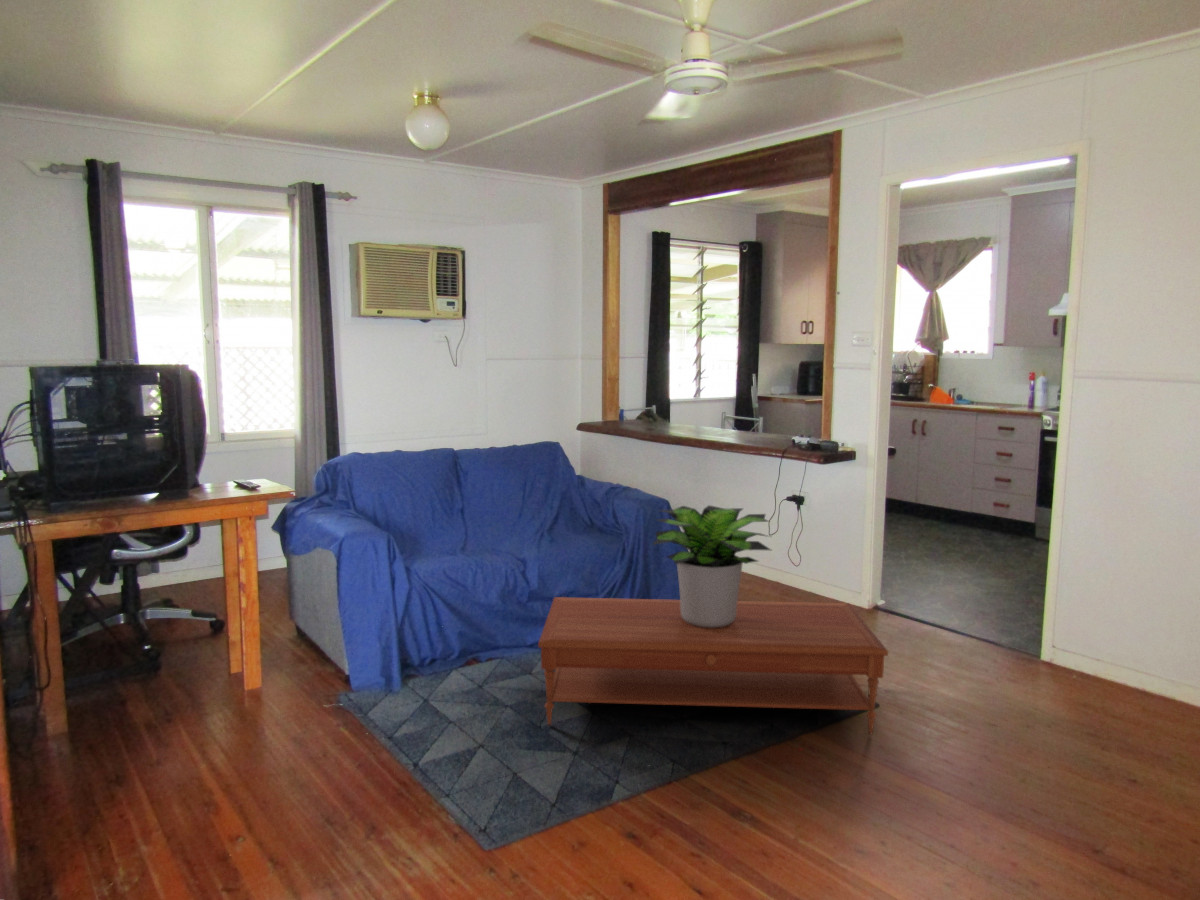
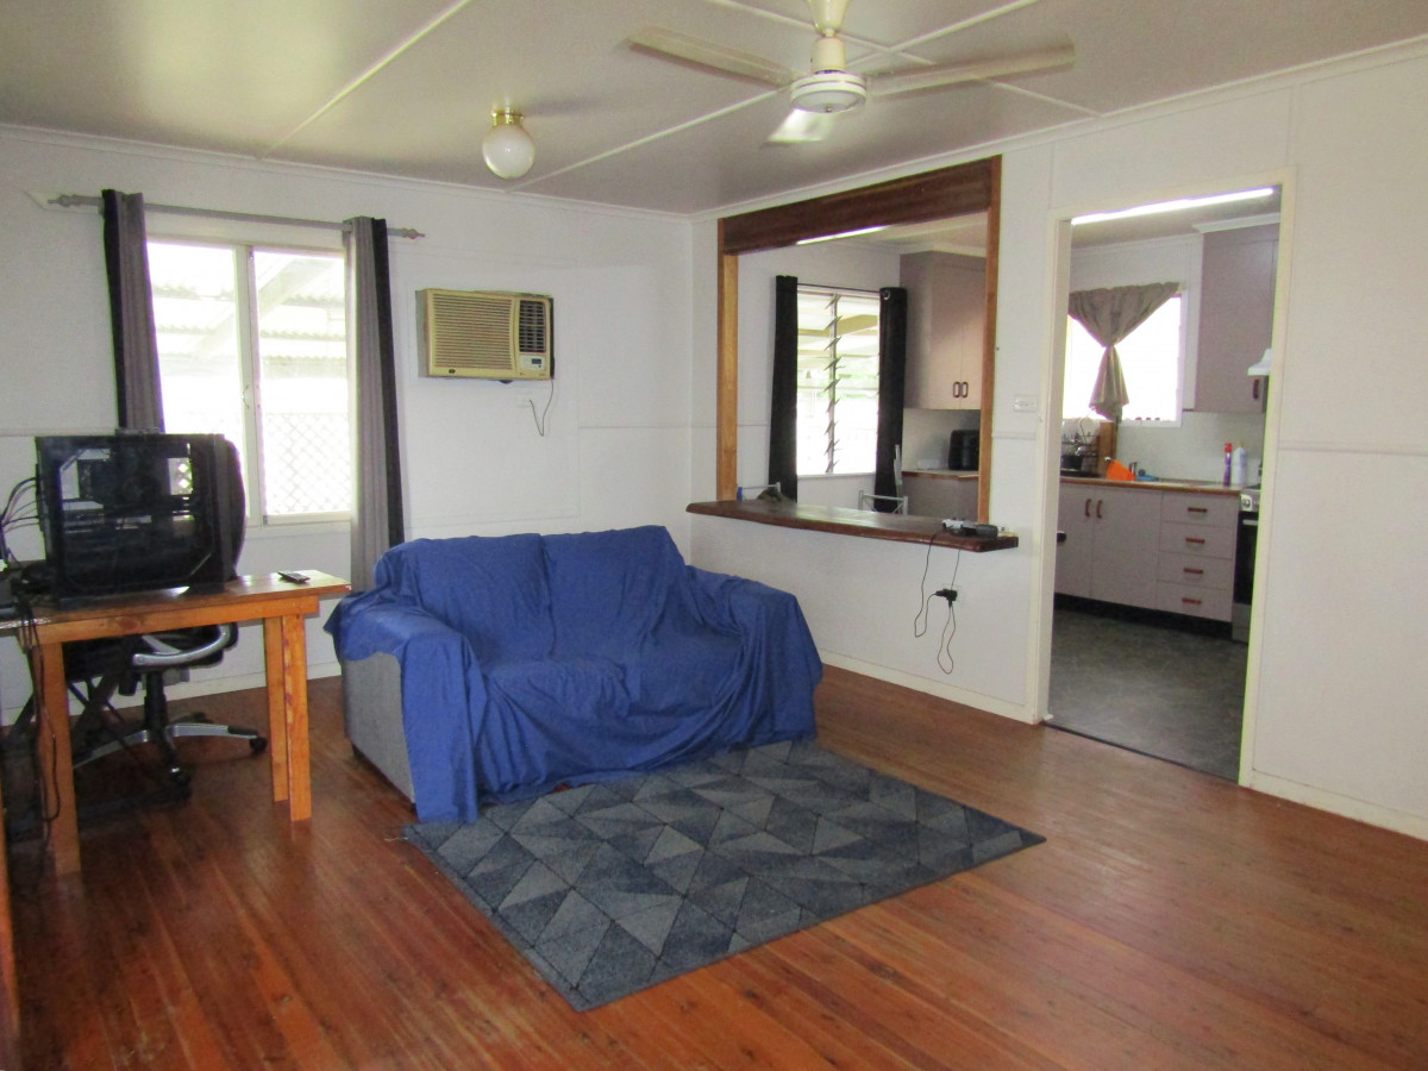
- coffee table [537,596,889,735]
- potted plant [650,504,772,628]
